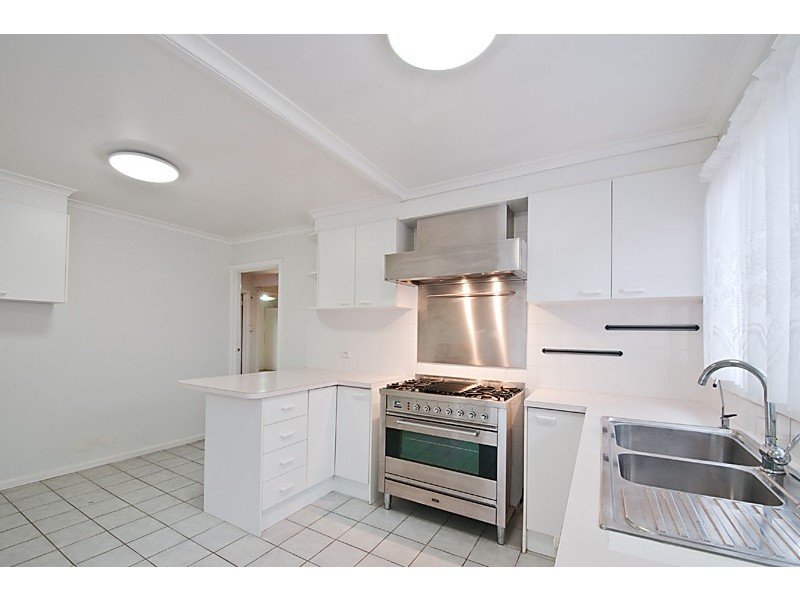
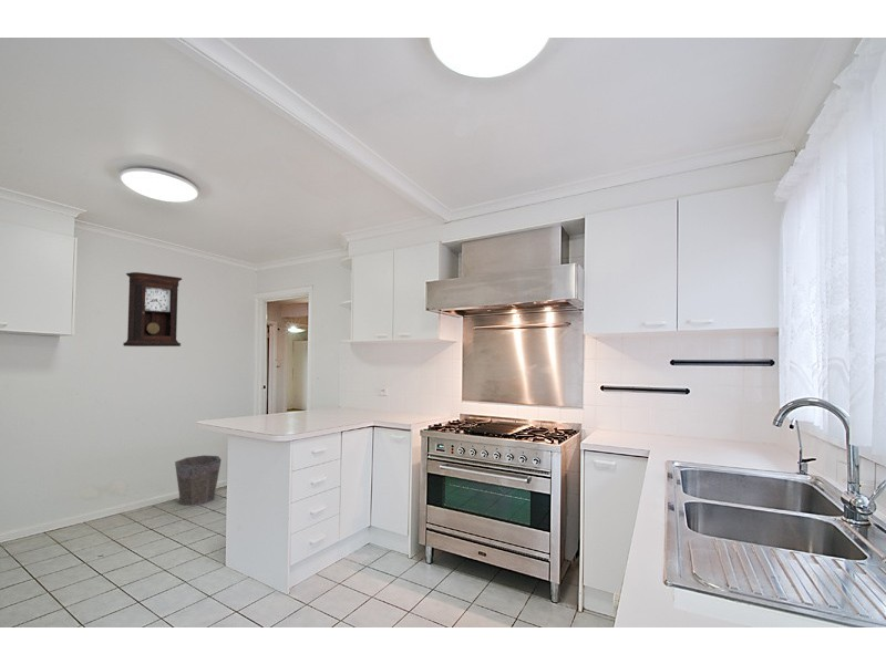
+ pendulum clock [122,271,183,347]
+ waste bin [174,454,223,507]
